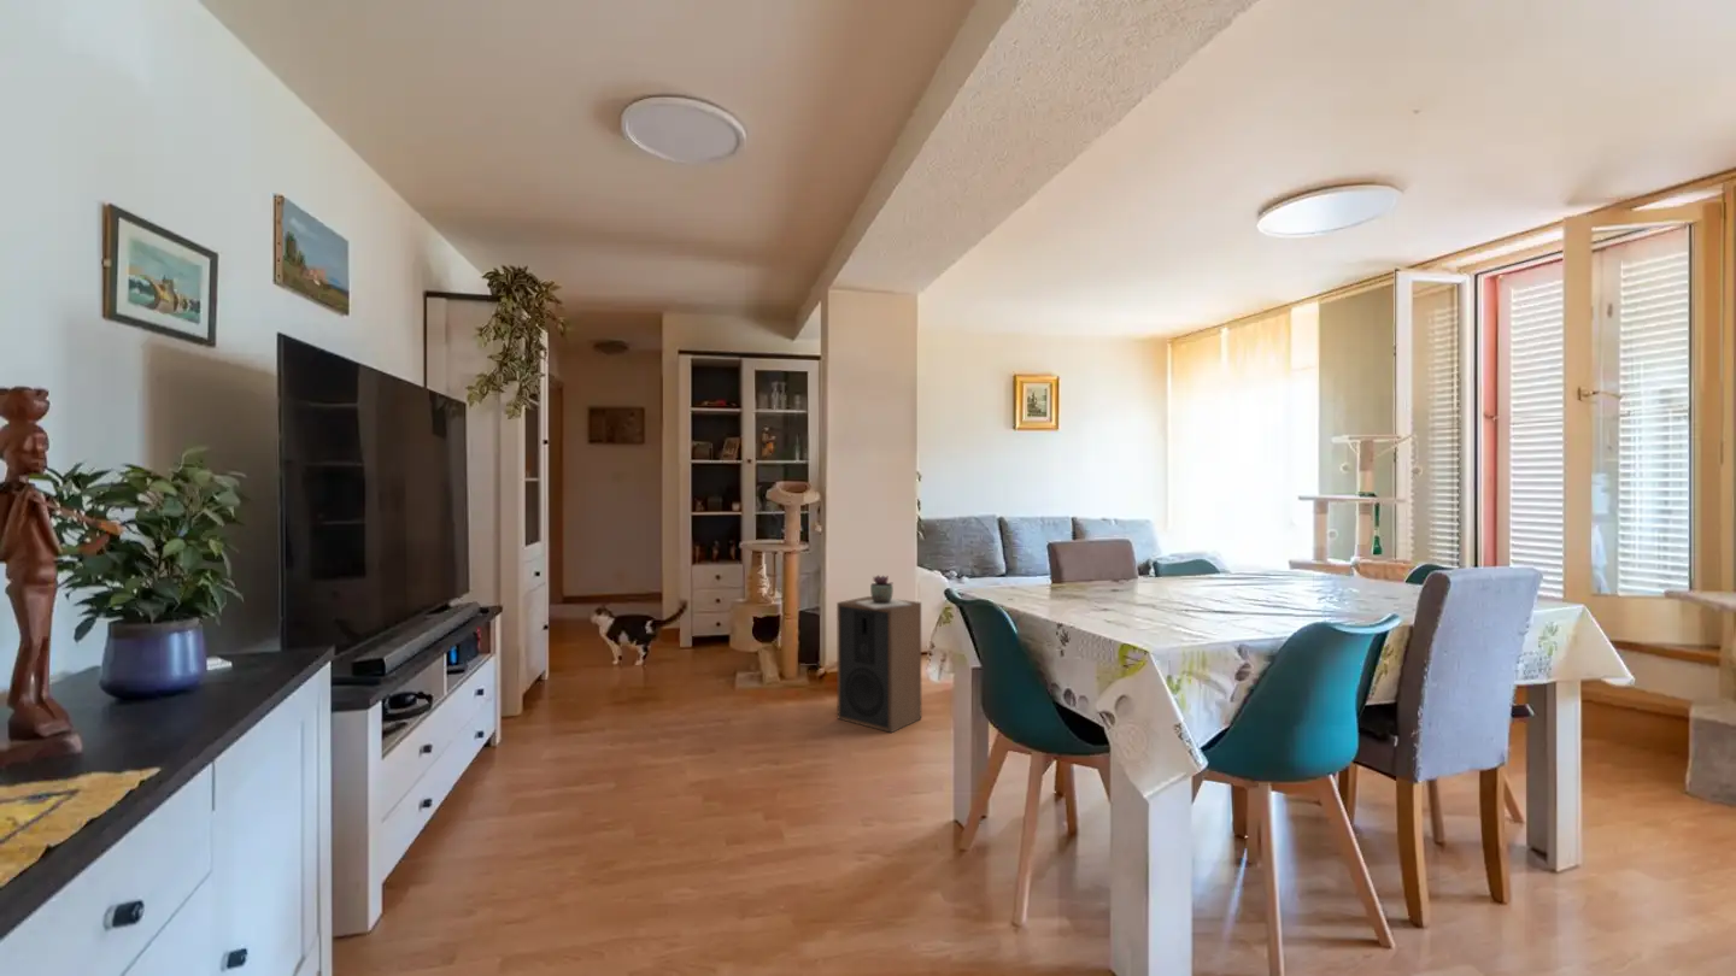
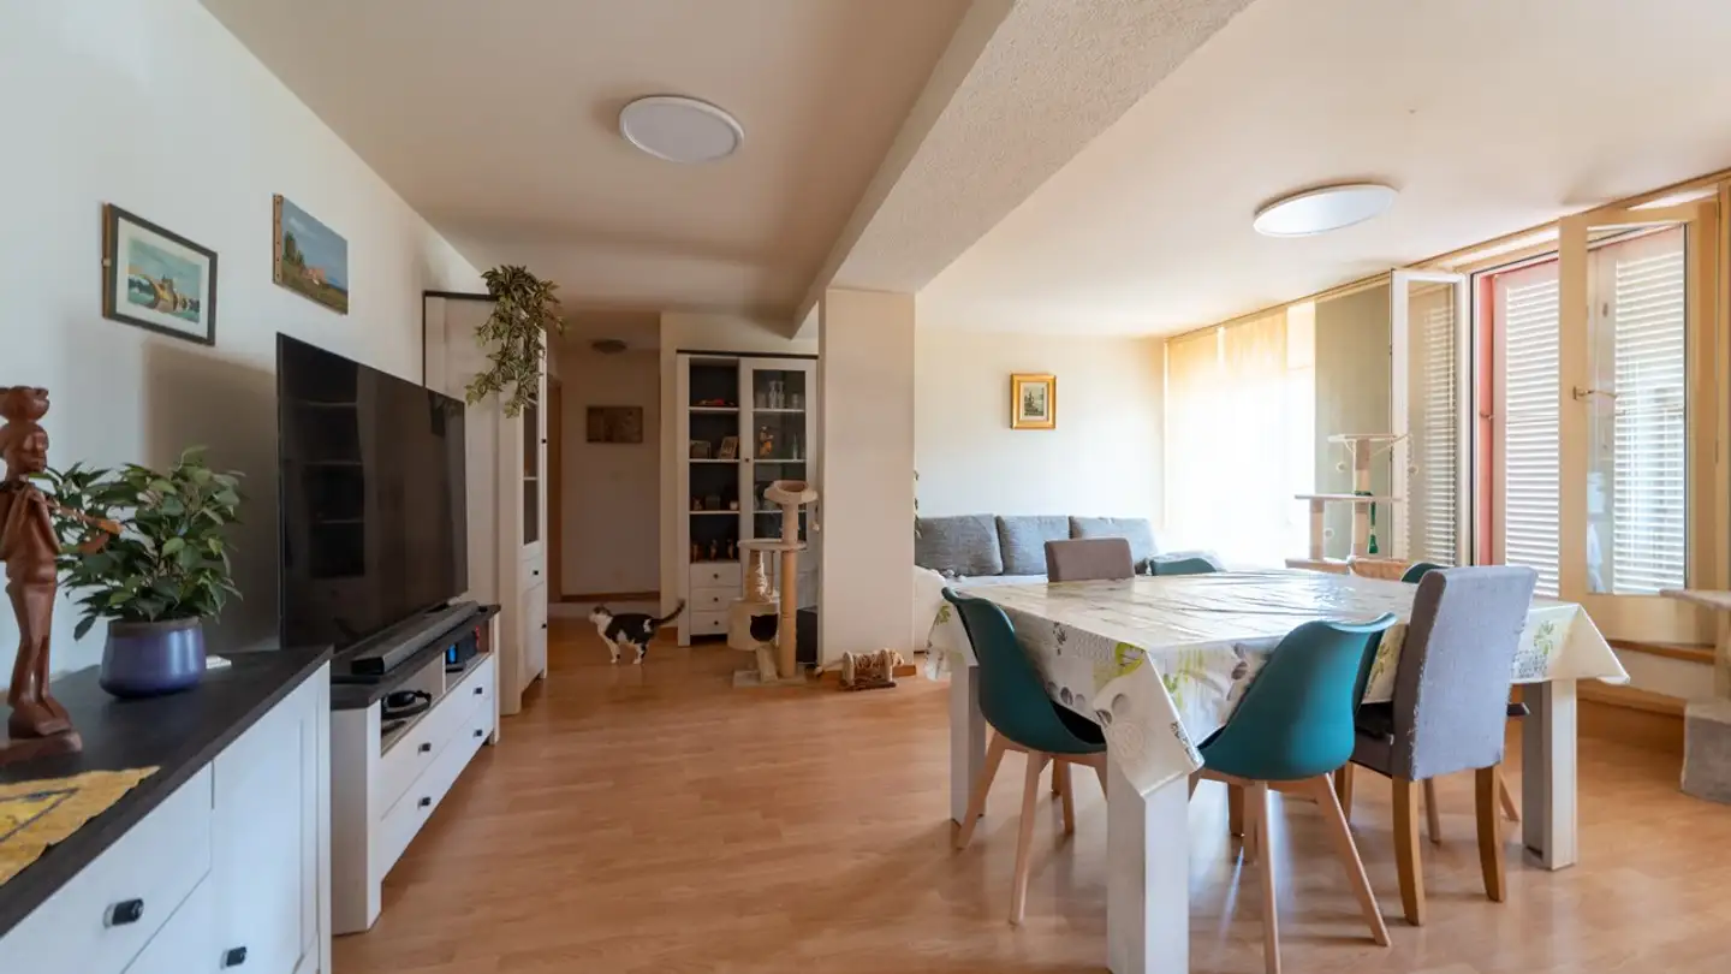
- speaker [835,595,922,734]
- succulent plant [856,574,911,608]
